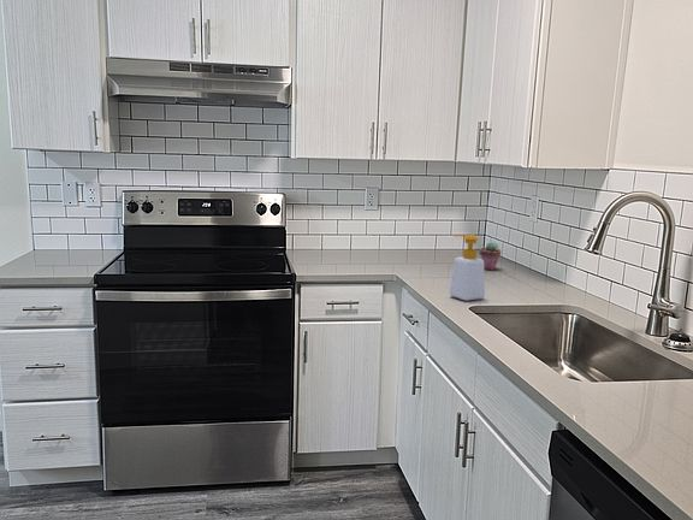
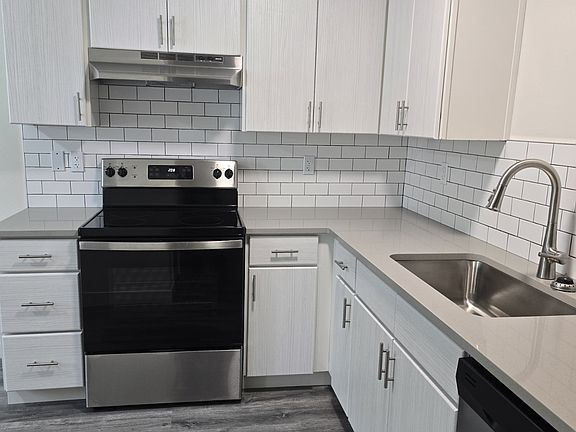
- potted succulent [479,241,502,271]
- soap bottle [449,234,486,302]
